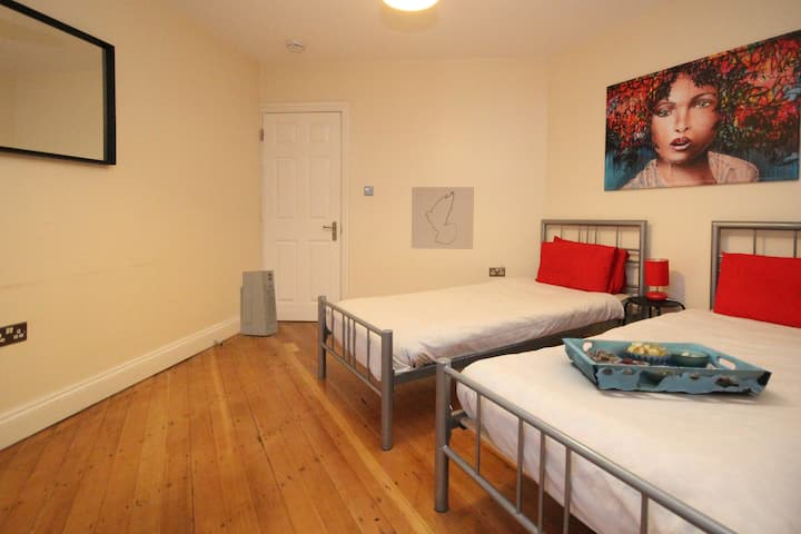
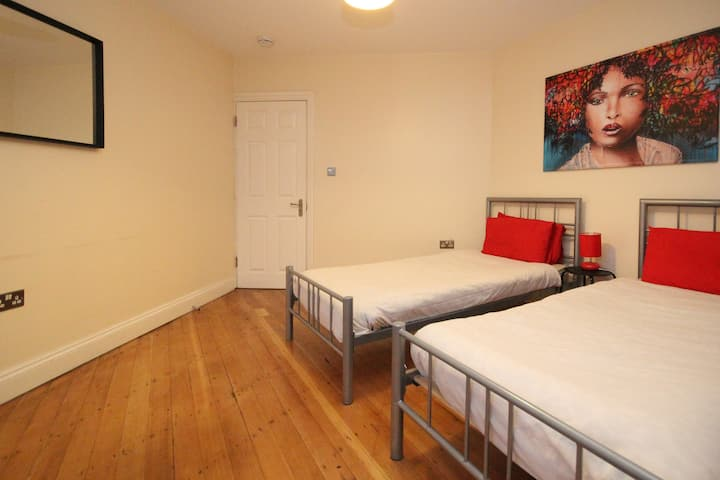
- wall art [411,186,475,250]
- serving tray [561,337,773,397]
- air purifier [239,269,279,337]
